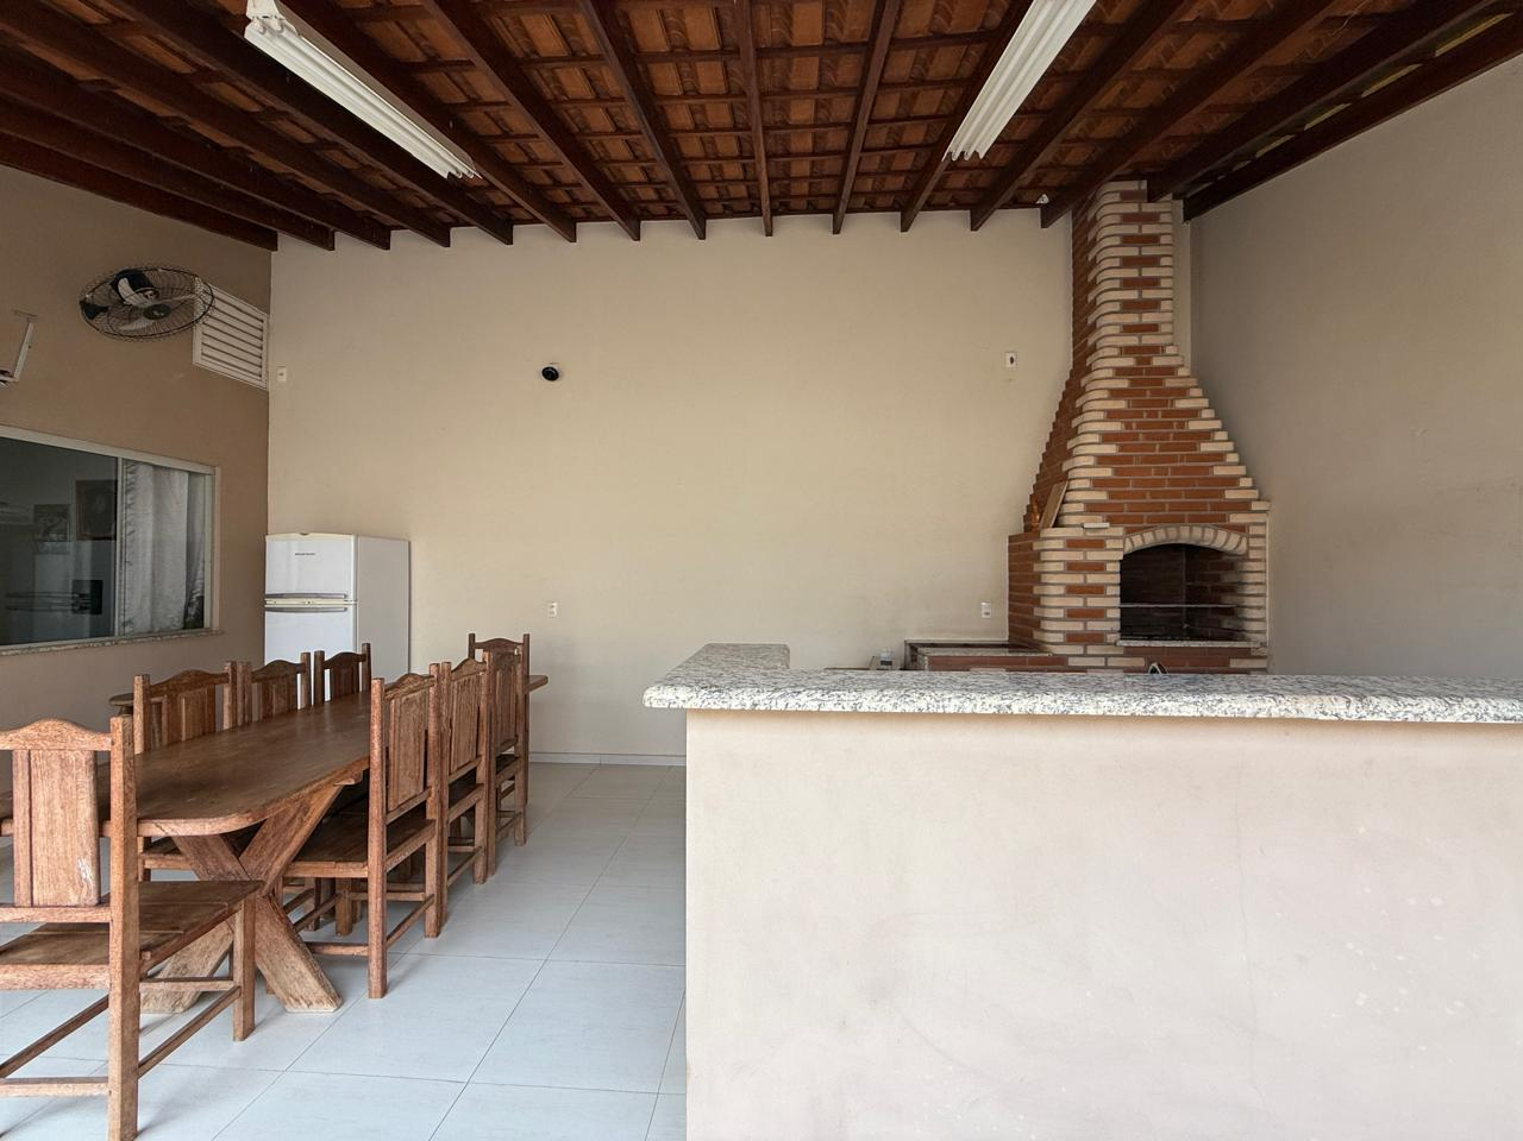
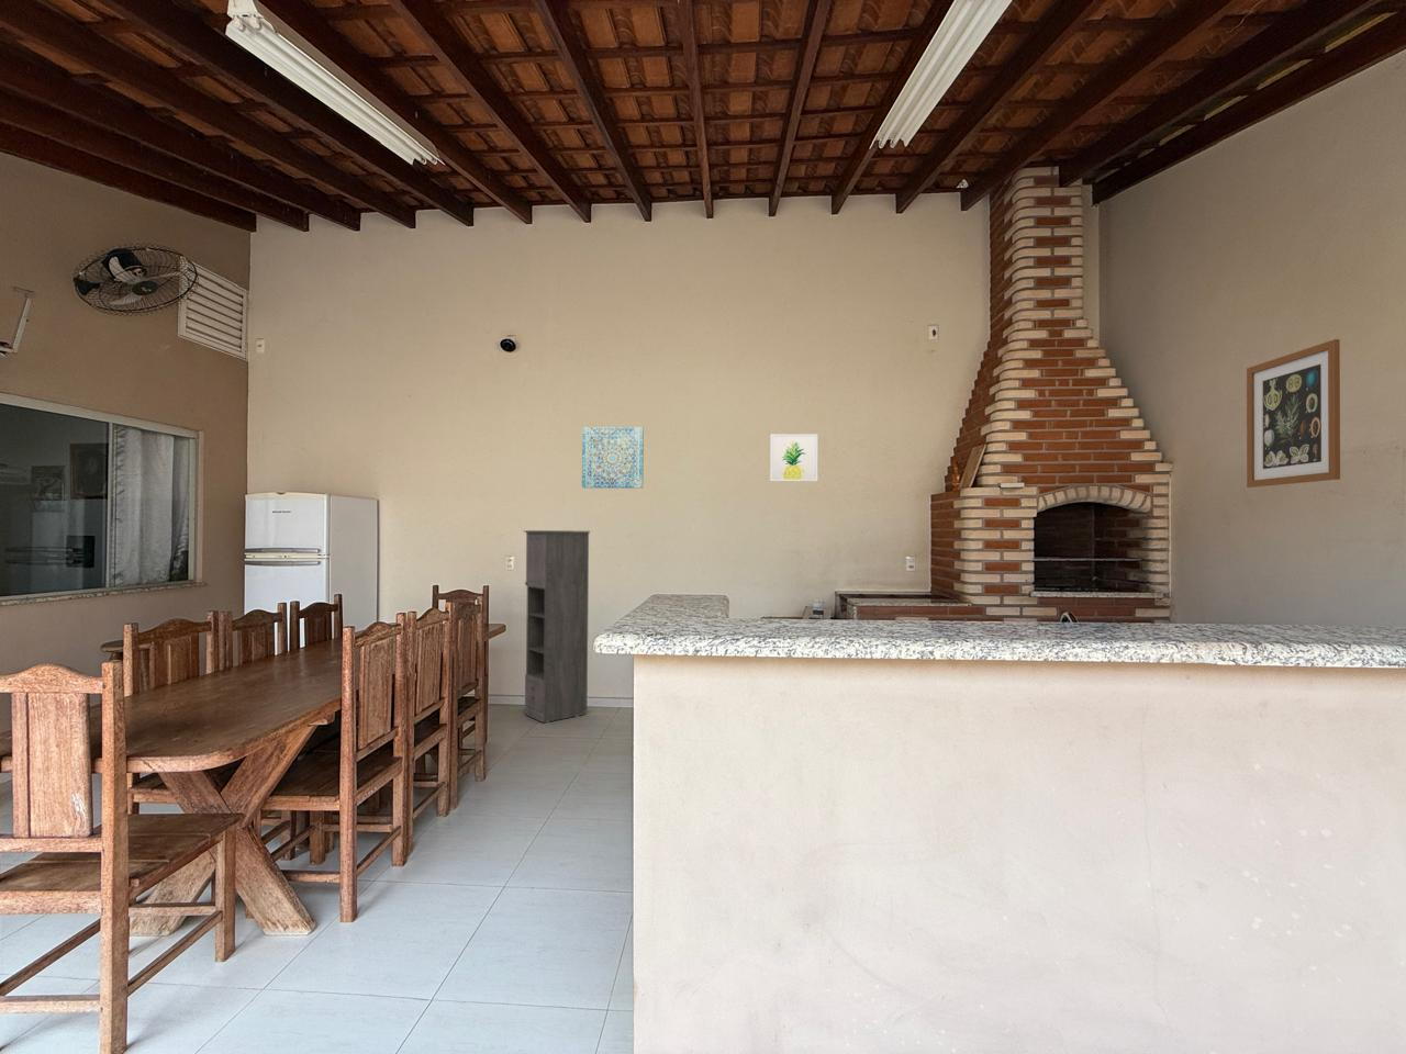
+ wall art [581,426,644,489]
+ storage cabinet [523,529,591,724]
+ wall art [1245,338,1341,488]
+ wall art [769,433,818,482]
